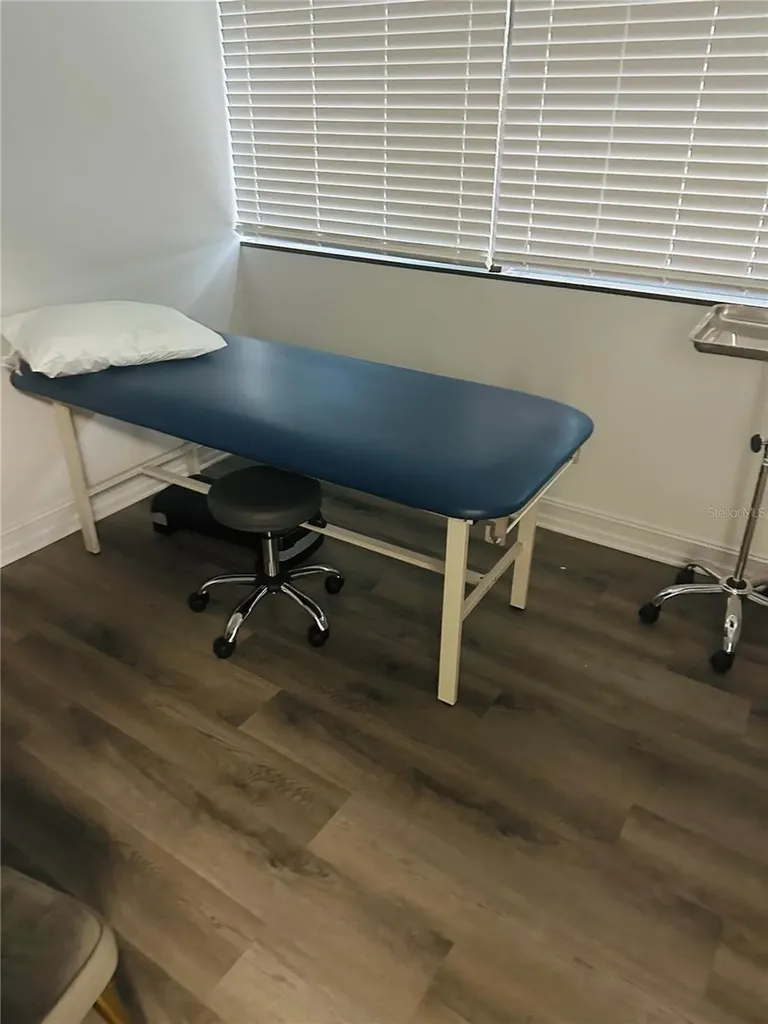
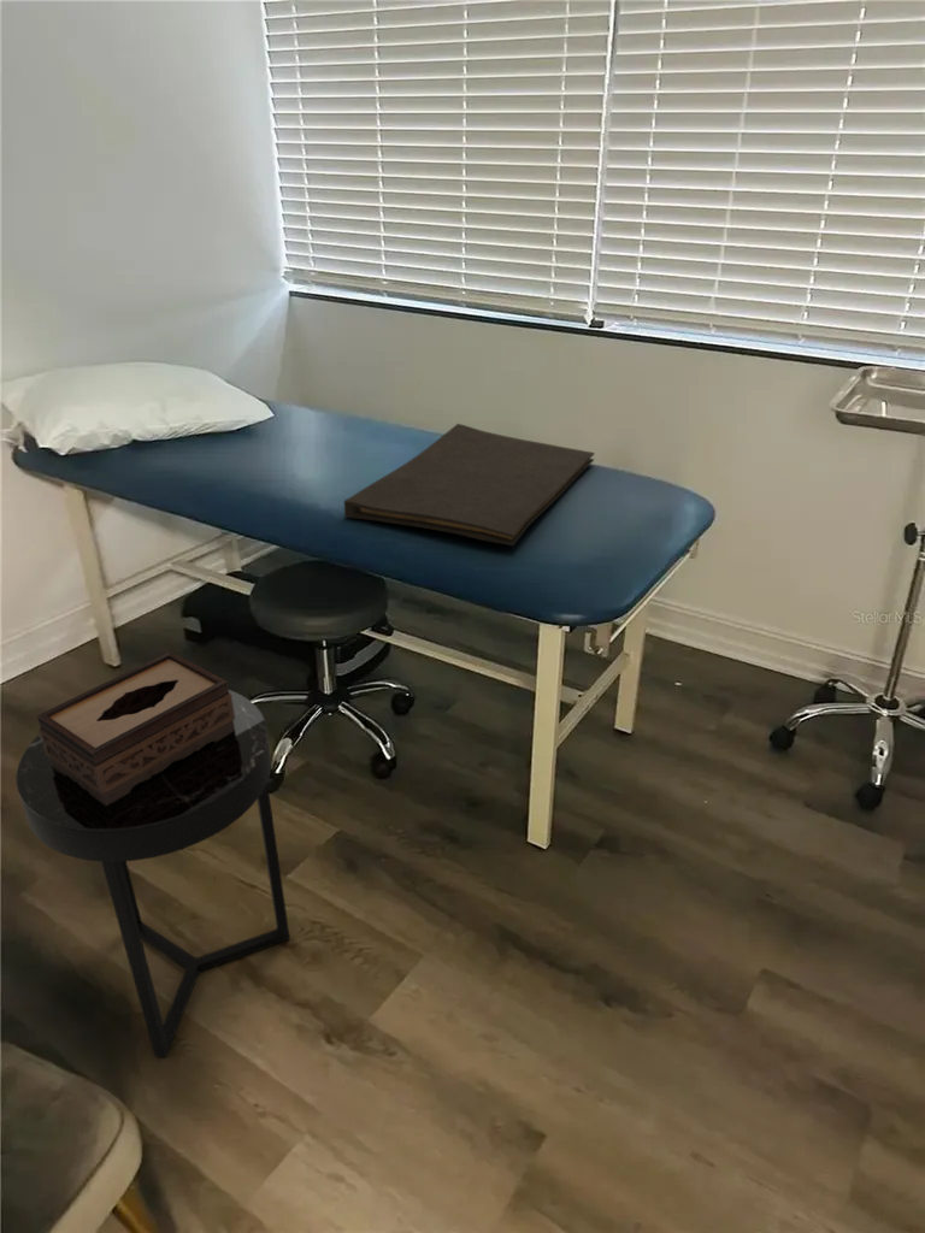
+ tissue box [36,650,235,806]
+ side table [14,689,291,1058]
+ hand towel [343,423,596,547]
